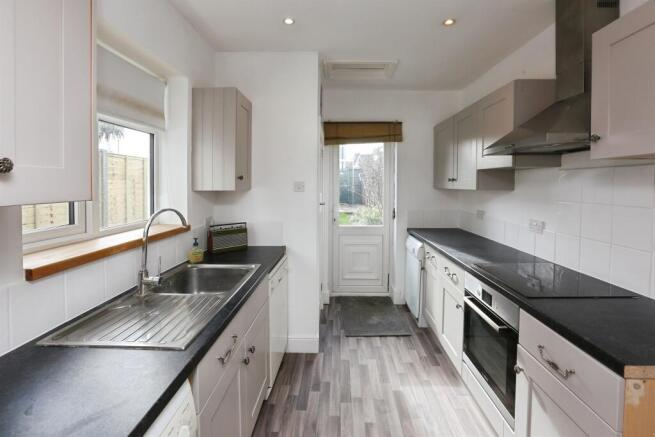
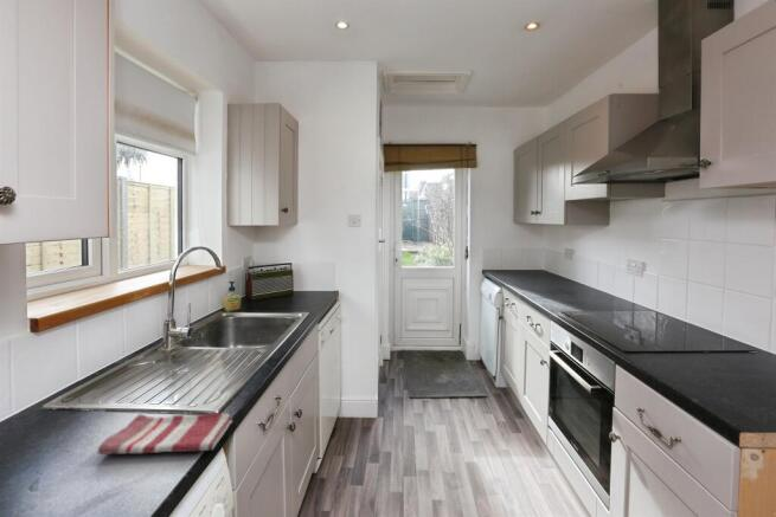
+ dish towel [96,413,233,455]
